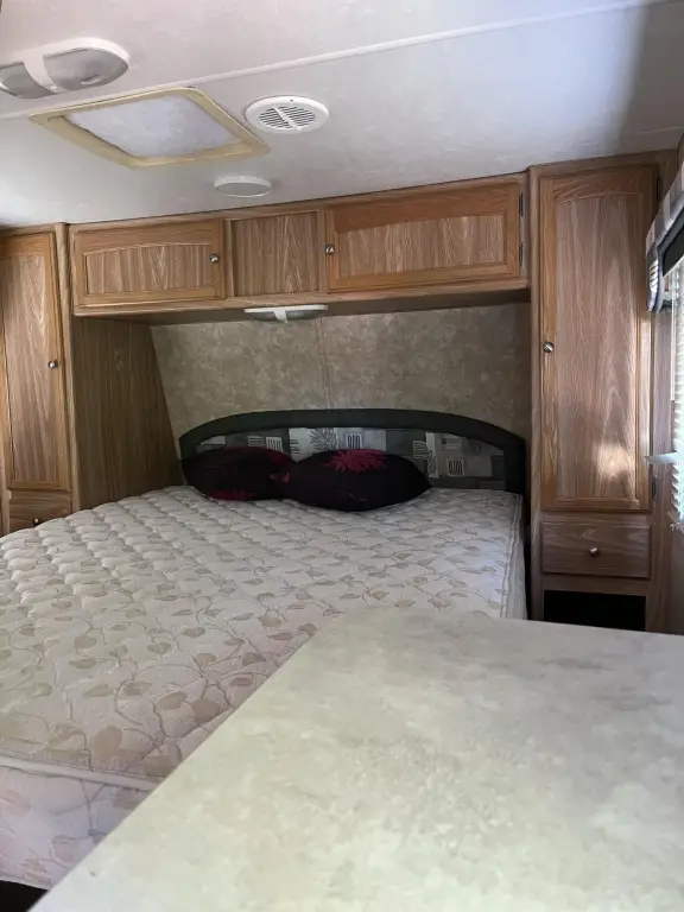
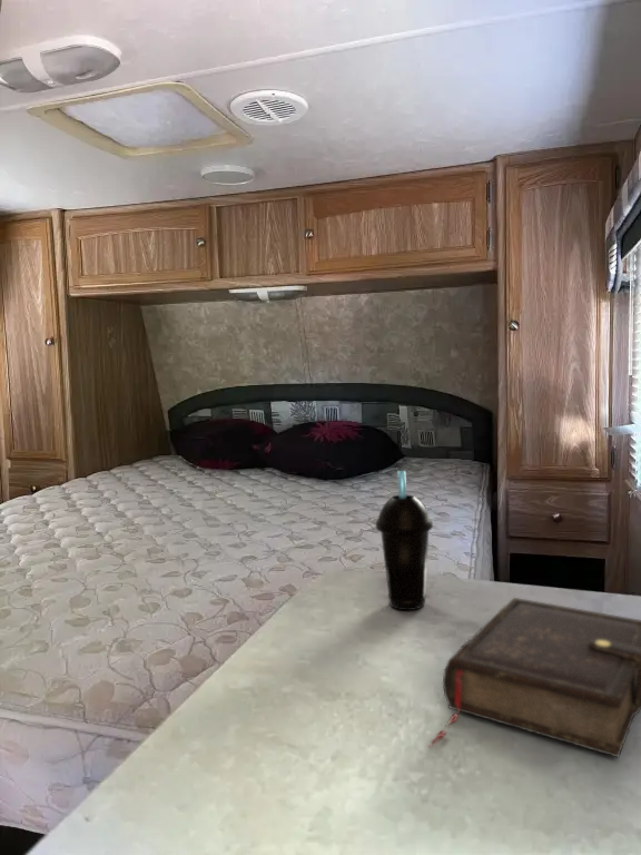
+ cup [375,470,434,611]
+ book [427,597,641,758]
